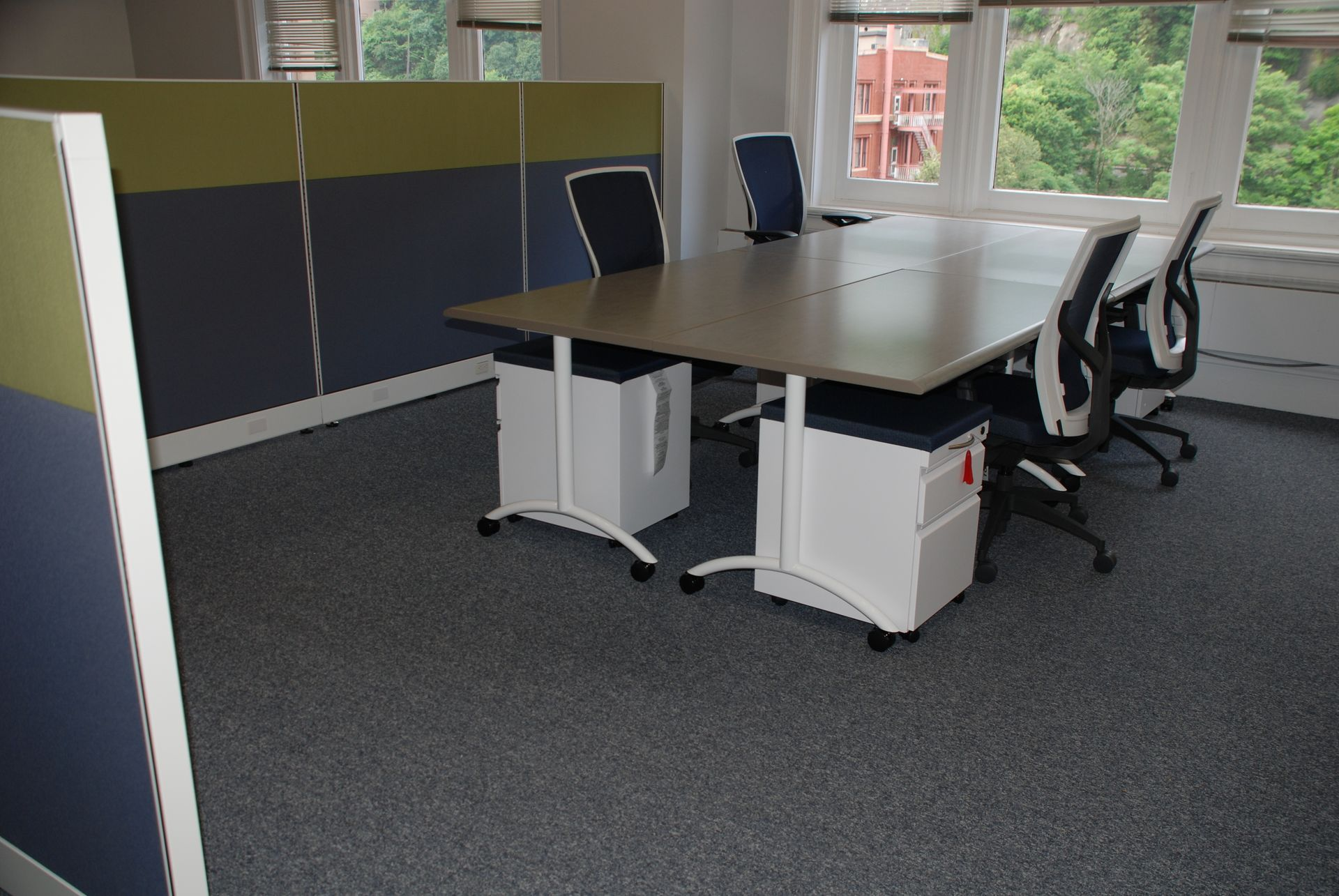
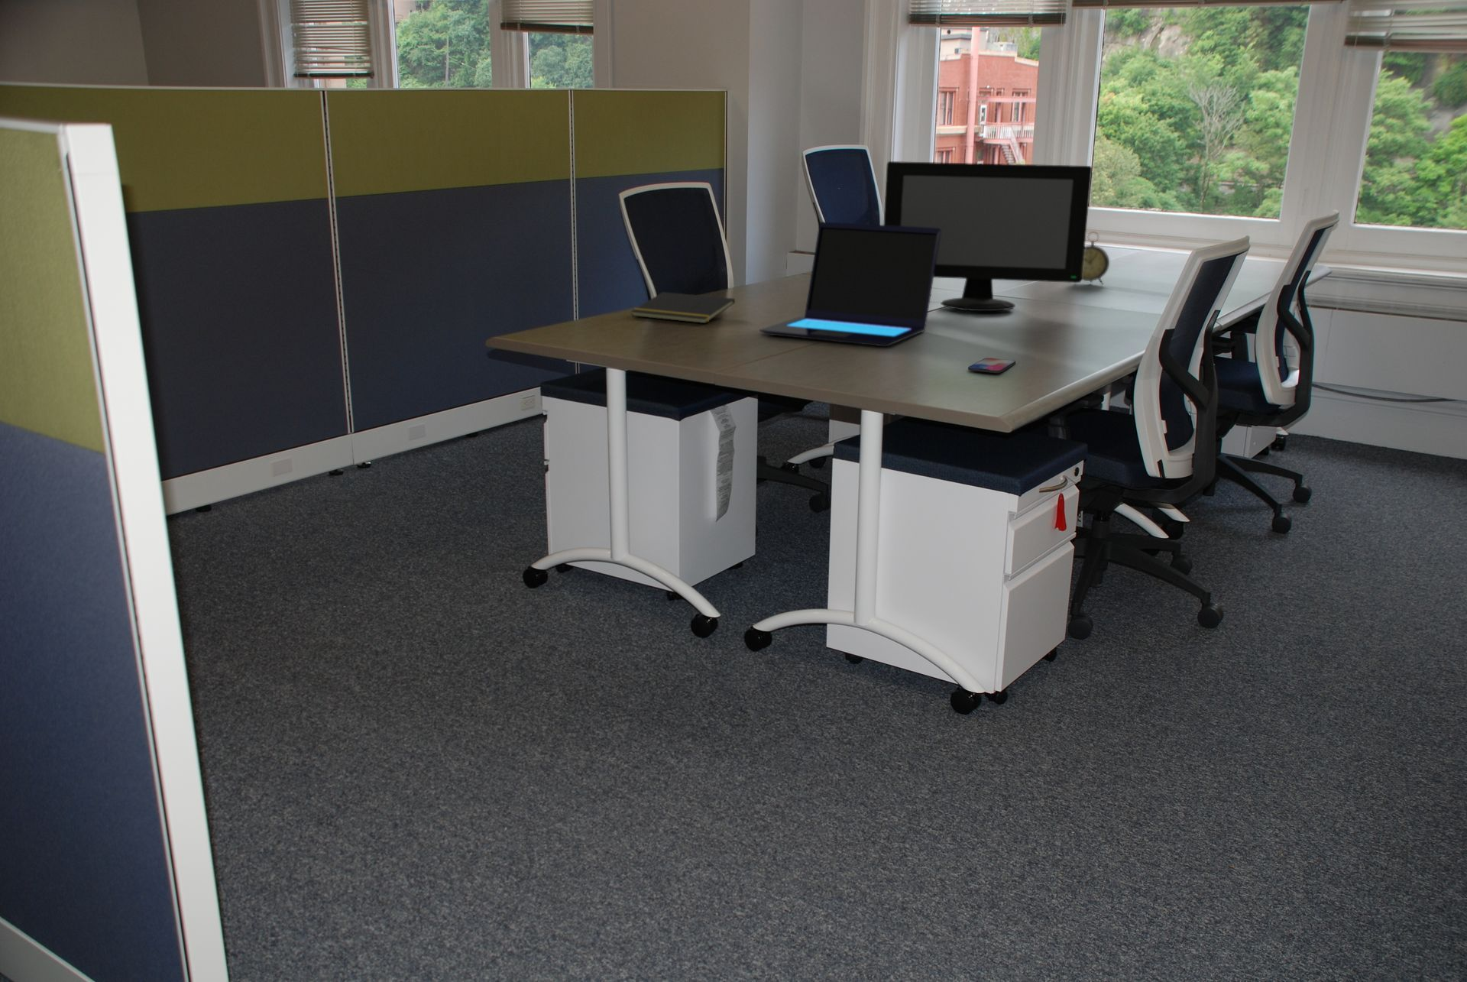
+ notepad [631,292,736,324]
+ computer monitor [882,160,1092,311]
+ alarm clock [1075,231,1110,286]
+ laptop [759,221,941,347]
+ smartphone [967,357,1017,374]
